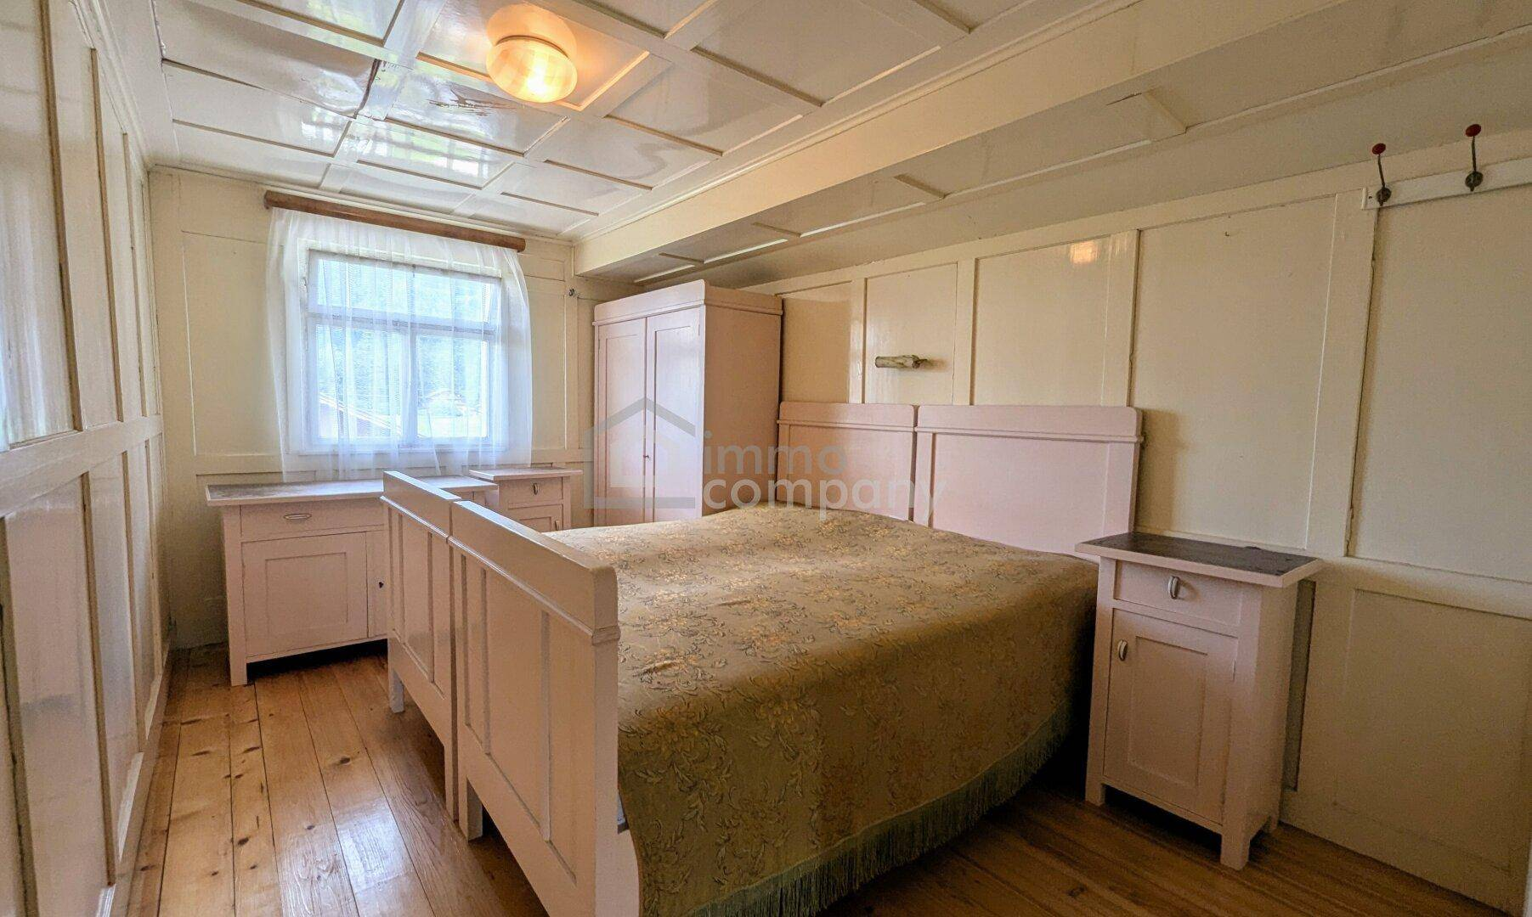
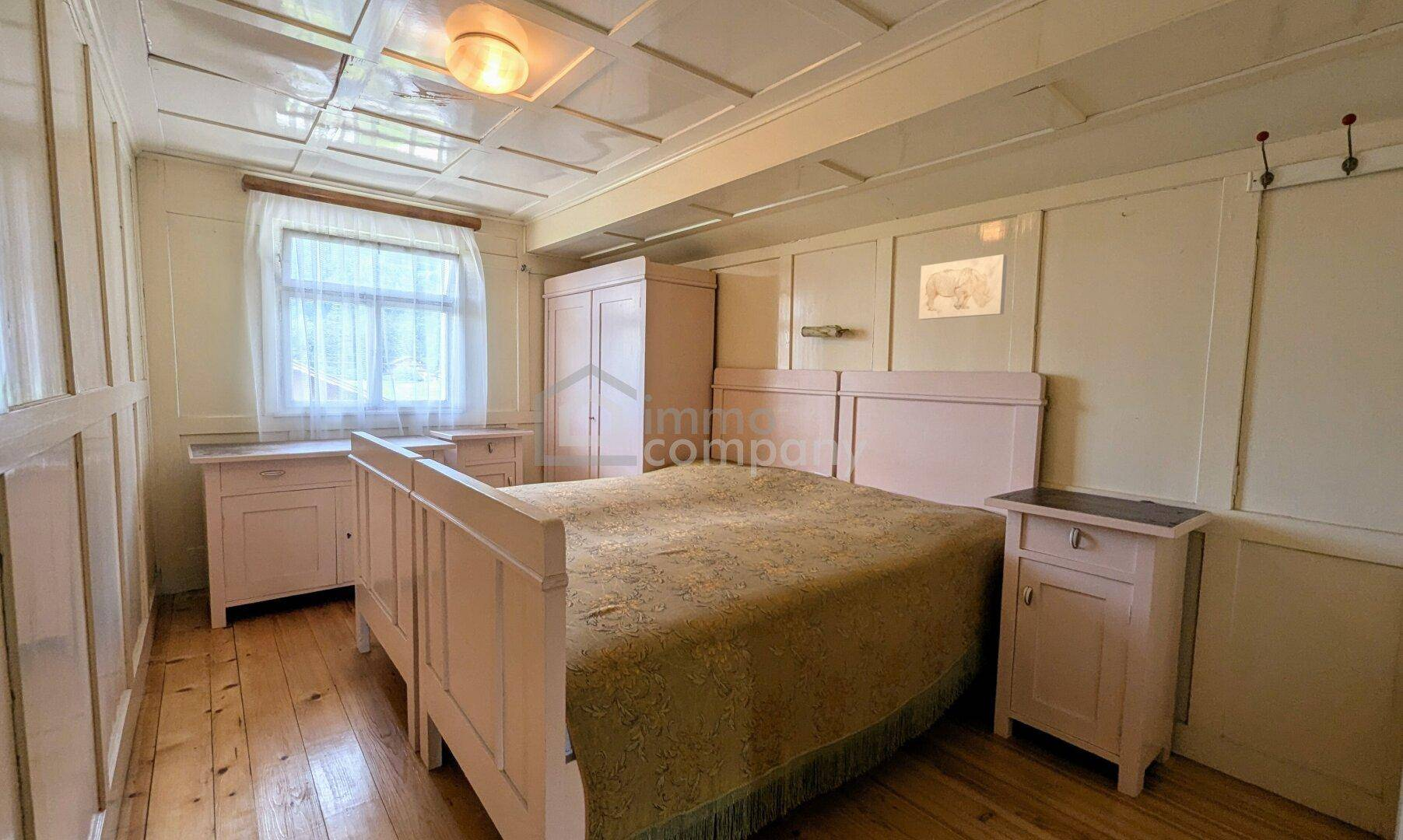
+ wall art [918,254,1008,320]
